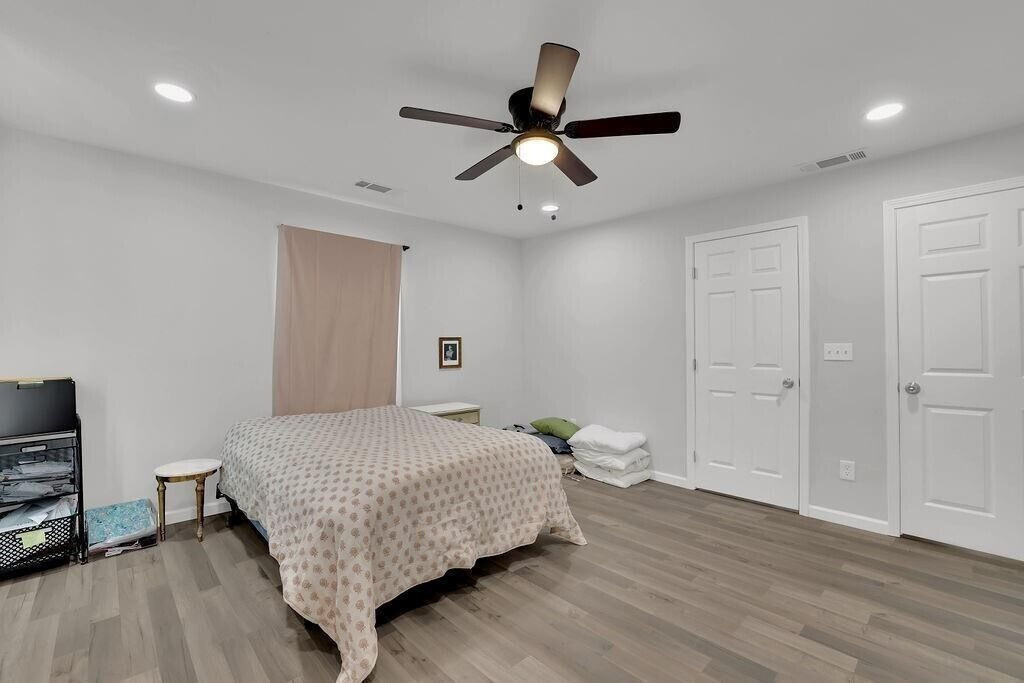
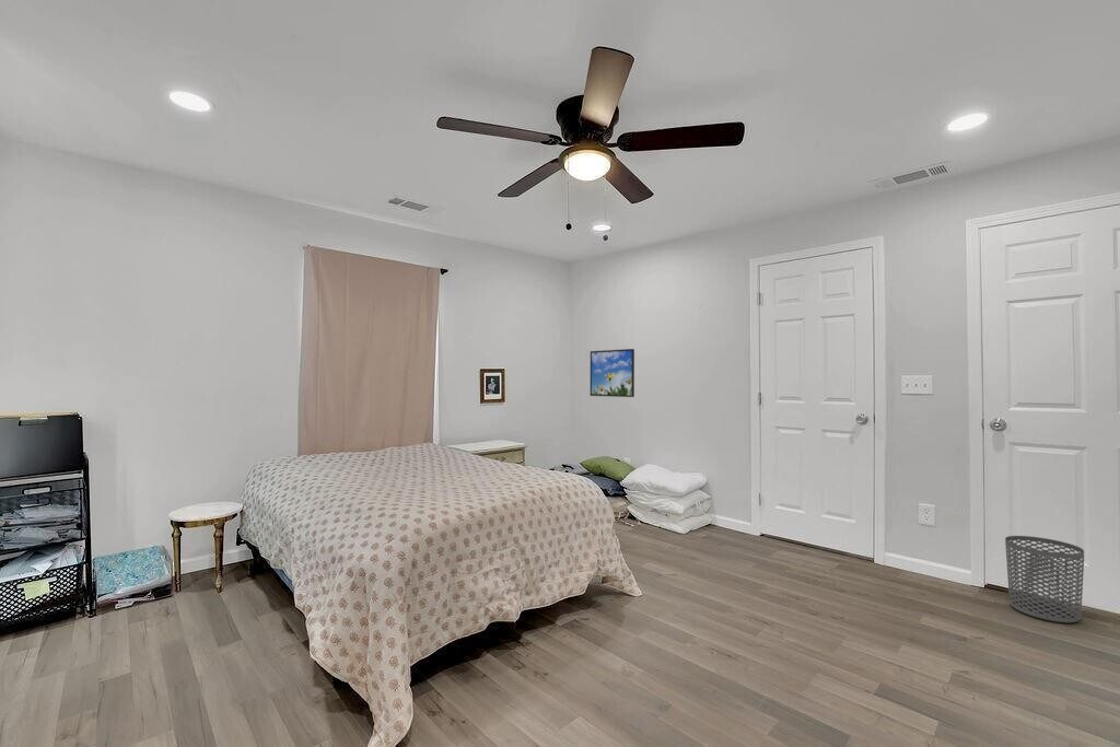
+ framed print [590,348,635,398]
+ waste bin [1004,535,1085,623]
